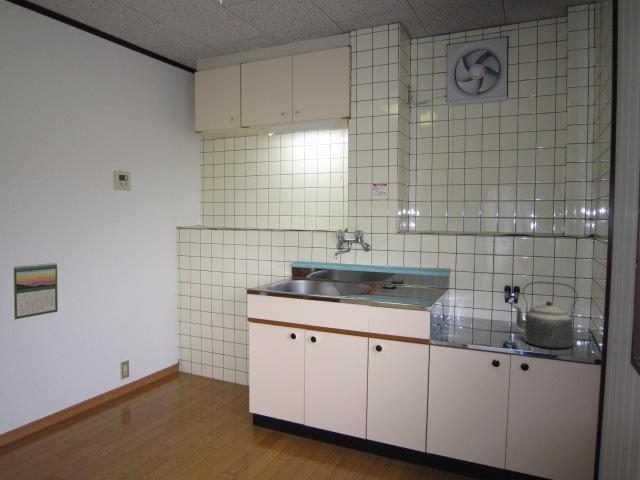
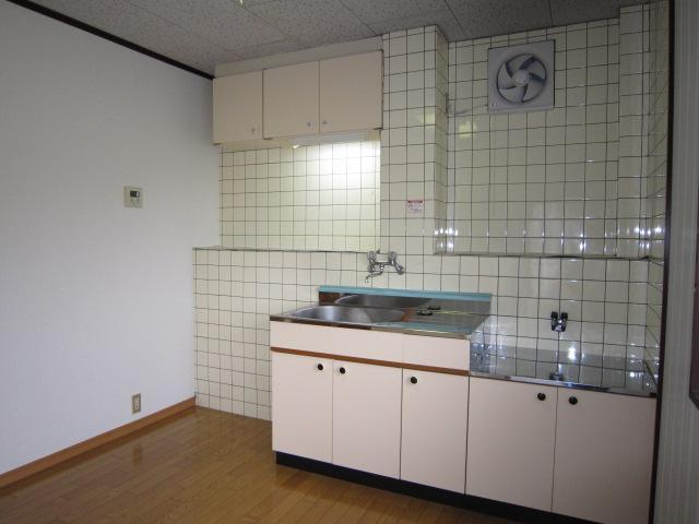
- kettle [512,280,579,349]
- calendar [13,262,59,320]
